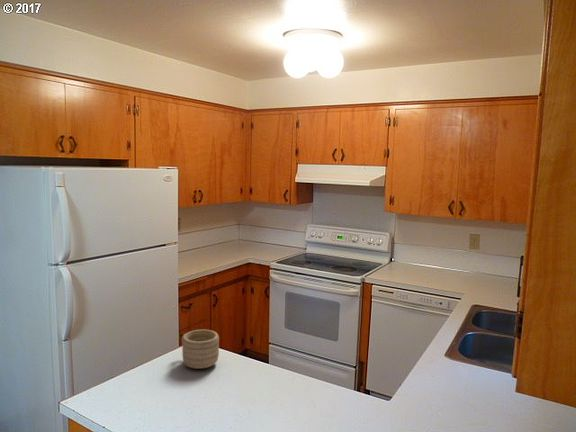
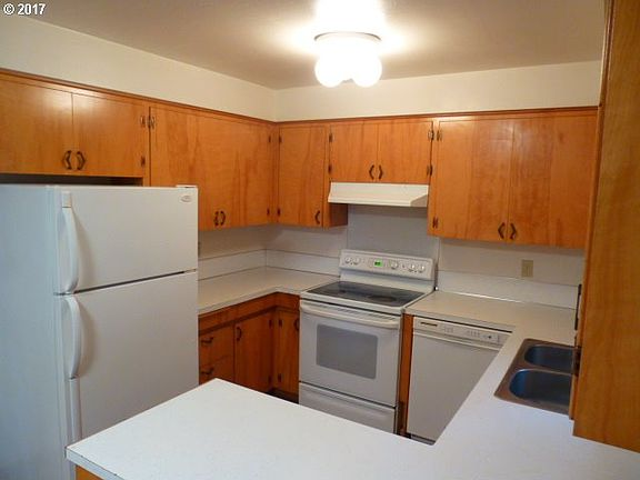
- mug [181,329,220,370]
